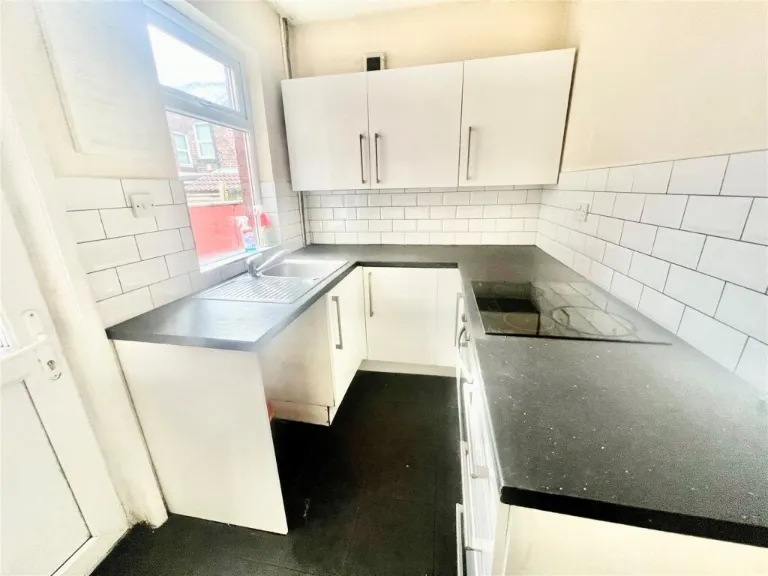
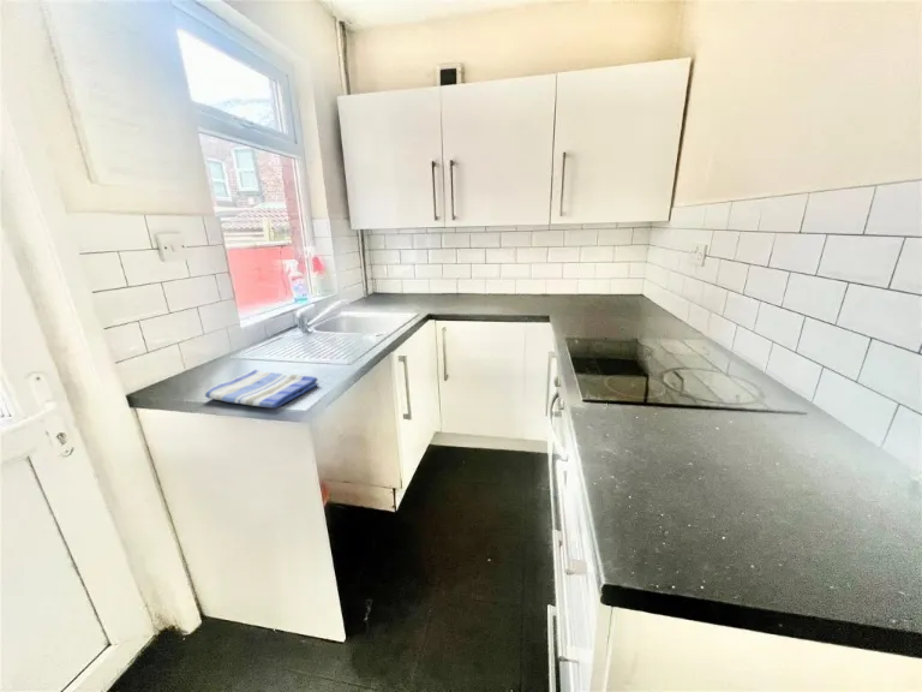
+ dish towel [204,369,319,408]
